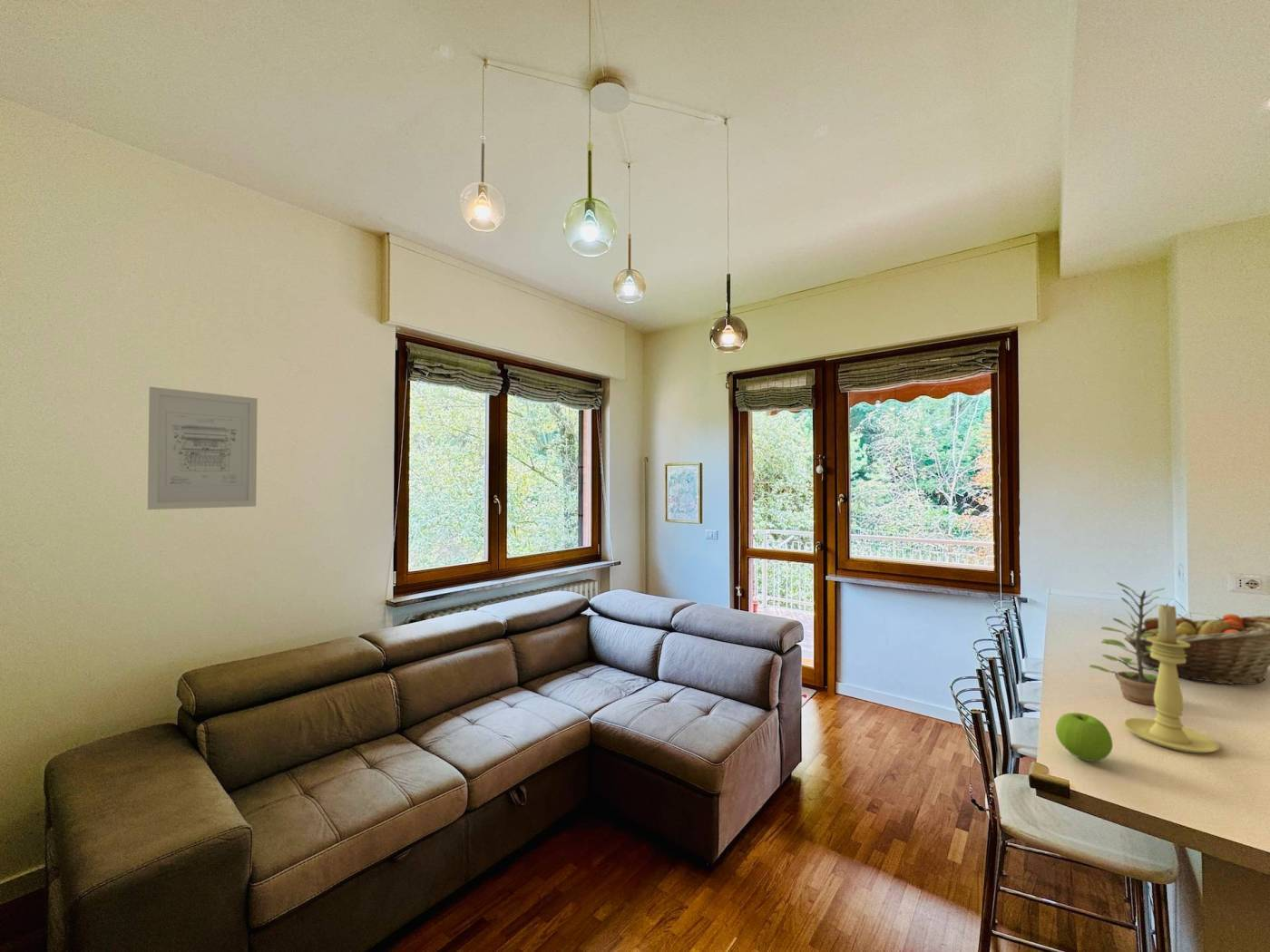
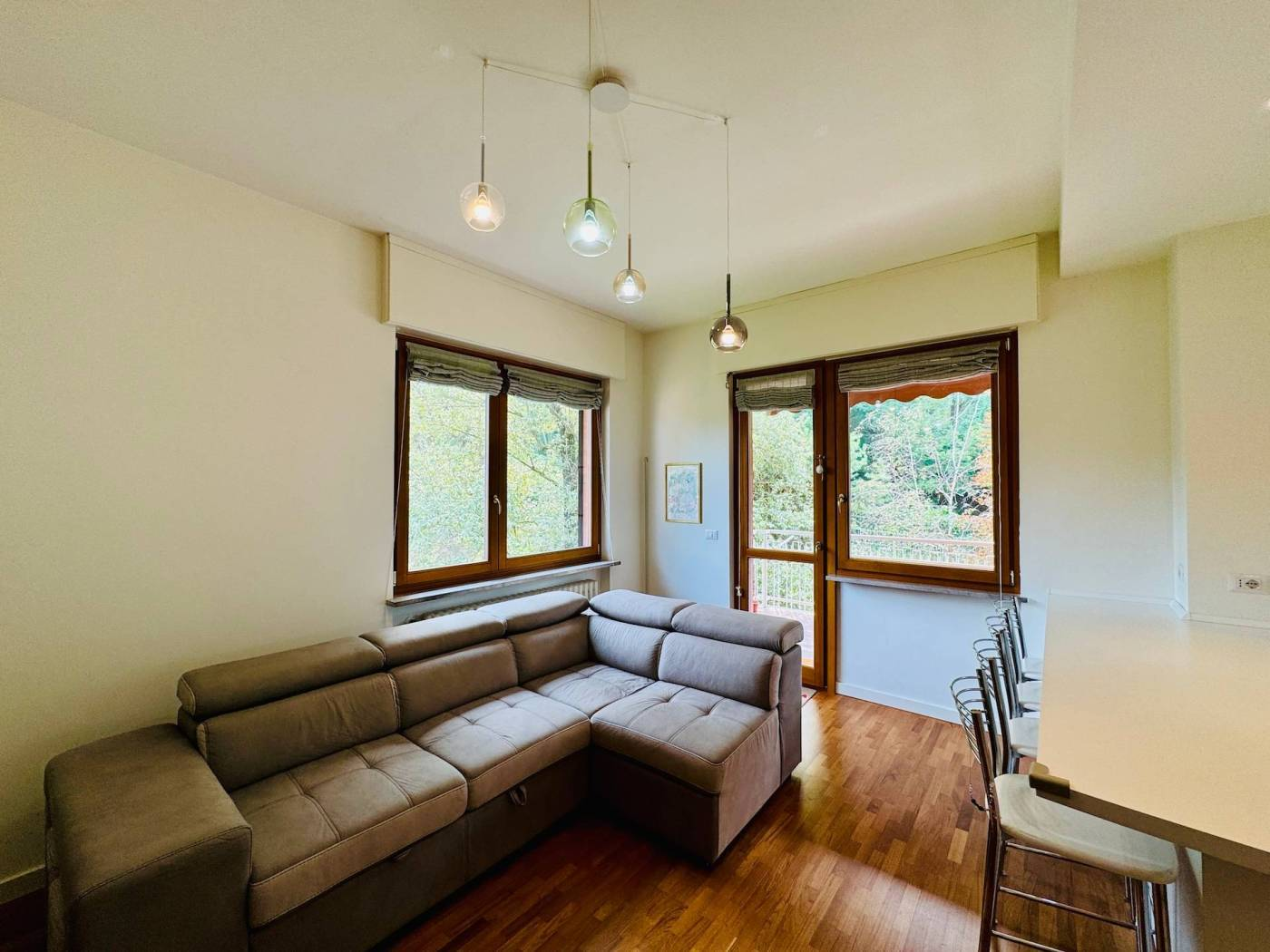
- candle holder [1122,602,1220,754]
- plant [1089,581,1167,706]
- wall art [147,386,259,510]
- apple [1055,712,1114,763]
- fruit basket [1123,613,1270,685]
